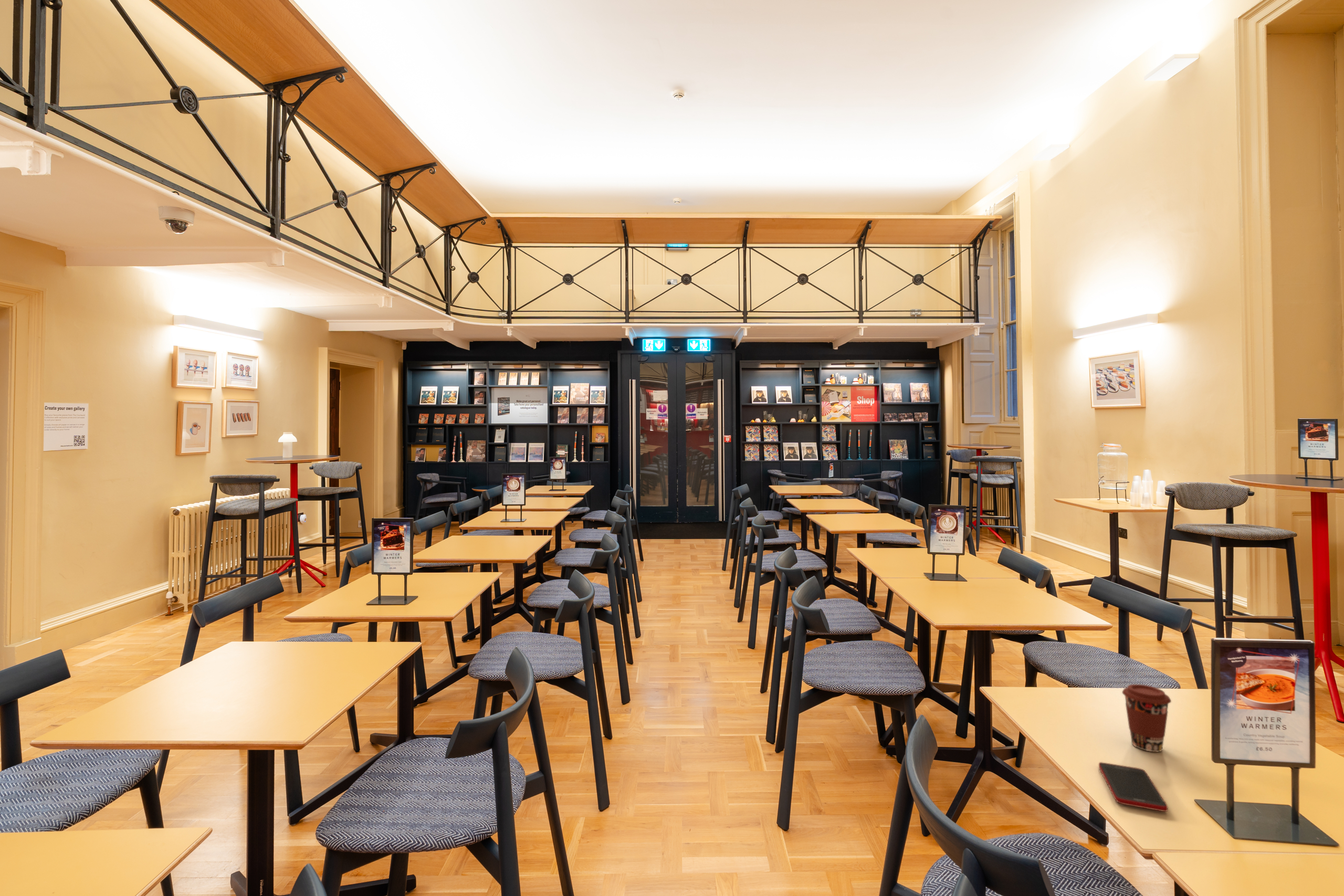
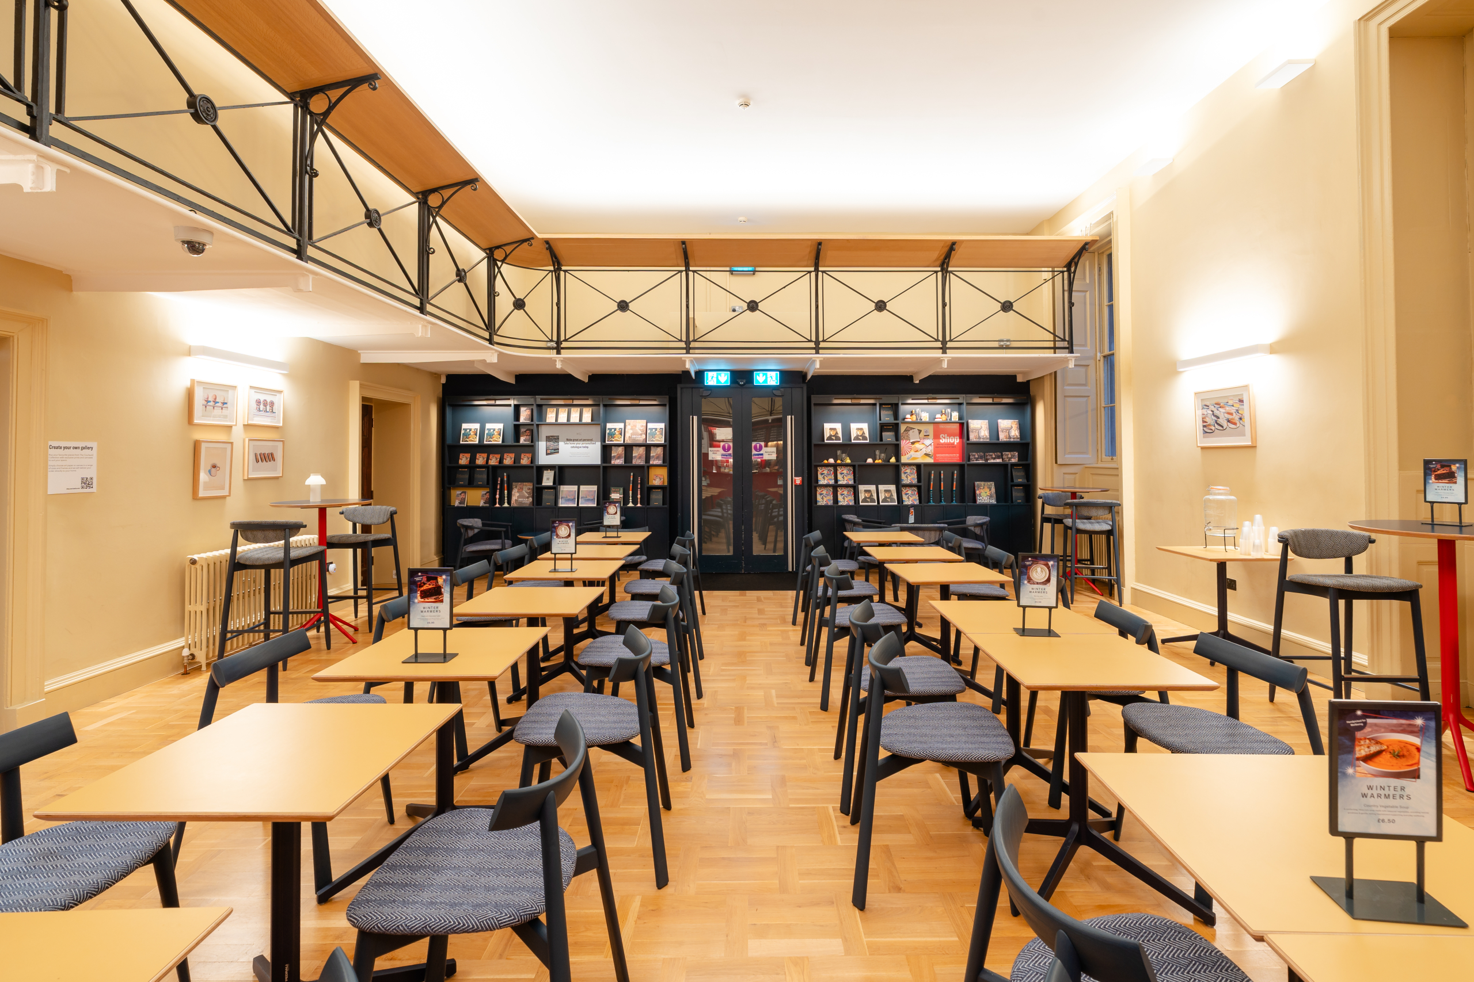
- coffee cup [1121,684,1172,753]
- cell phone [1098,762,1169,812]
